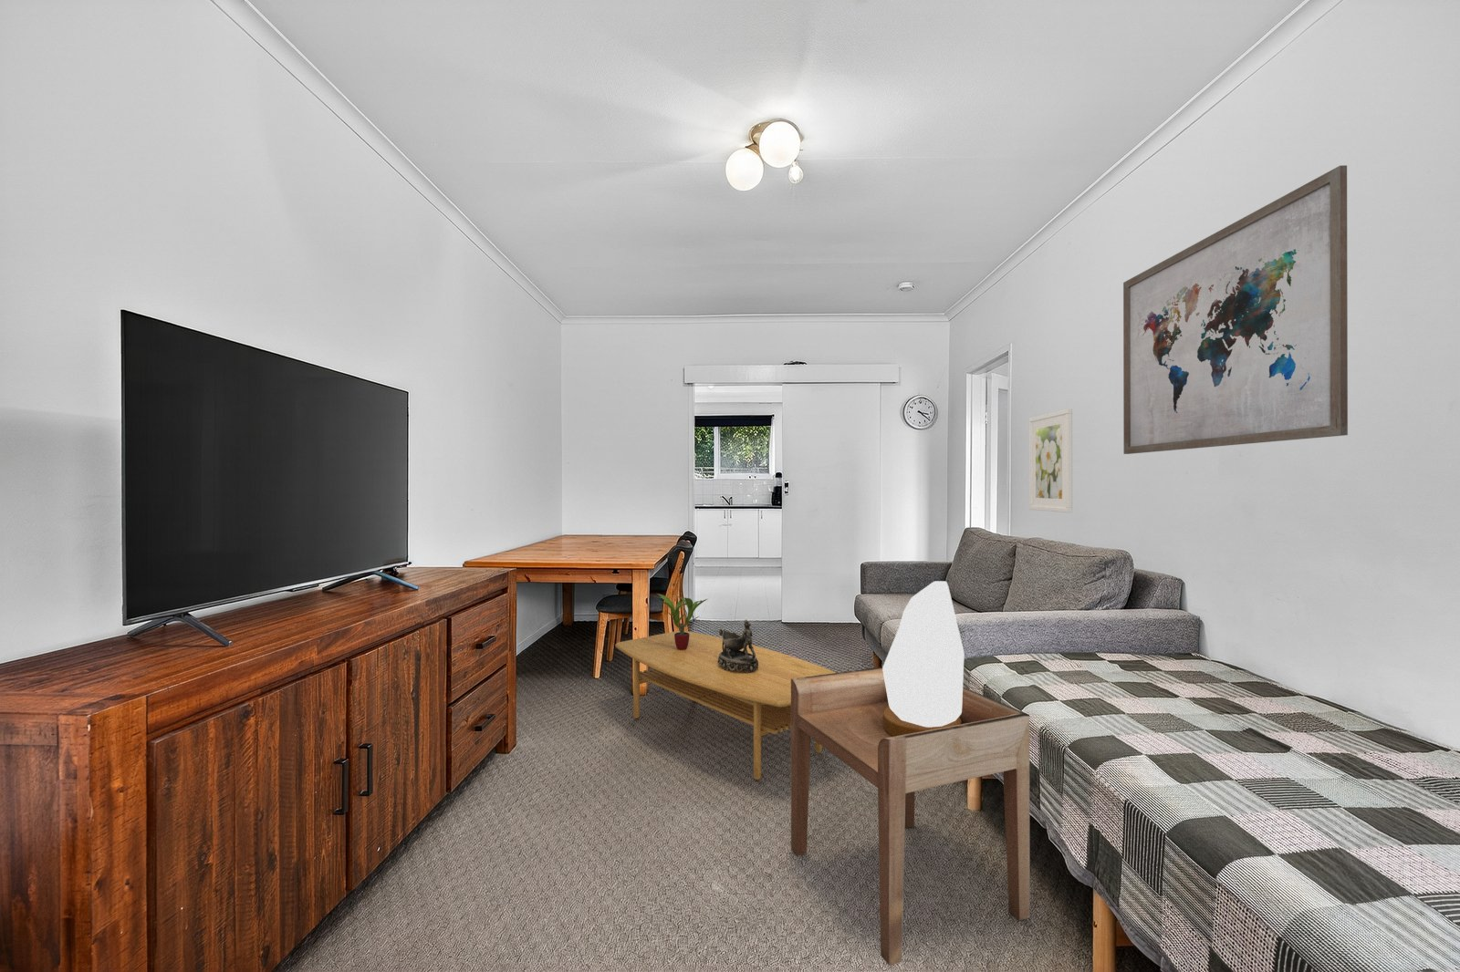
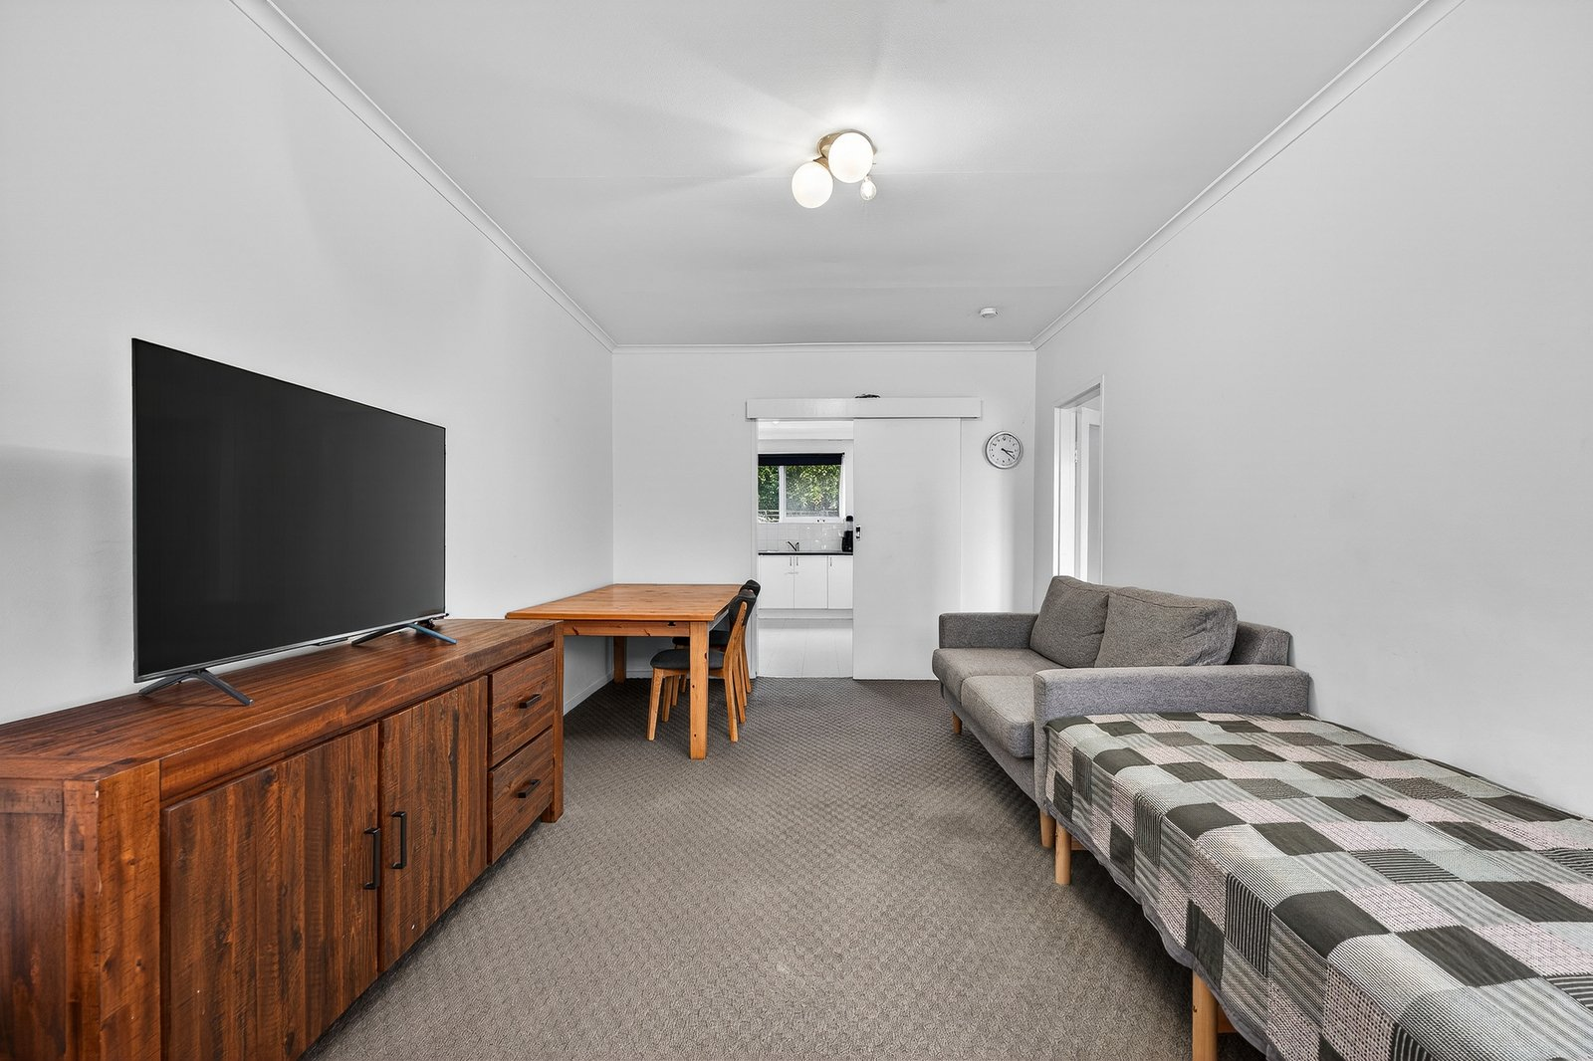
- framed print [1028,408,1074,513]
- table lamp [883,580,965,737]
- decorative bowl [718,618,759,673]
- wall art [1122,164,1348,455]
- side table [790,666,1031,967]
- potted plant [656,592,708,650]
- coffee table [615,630,837,780]
